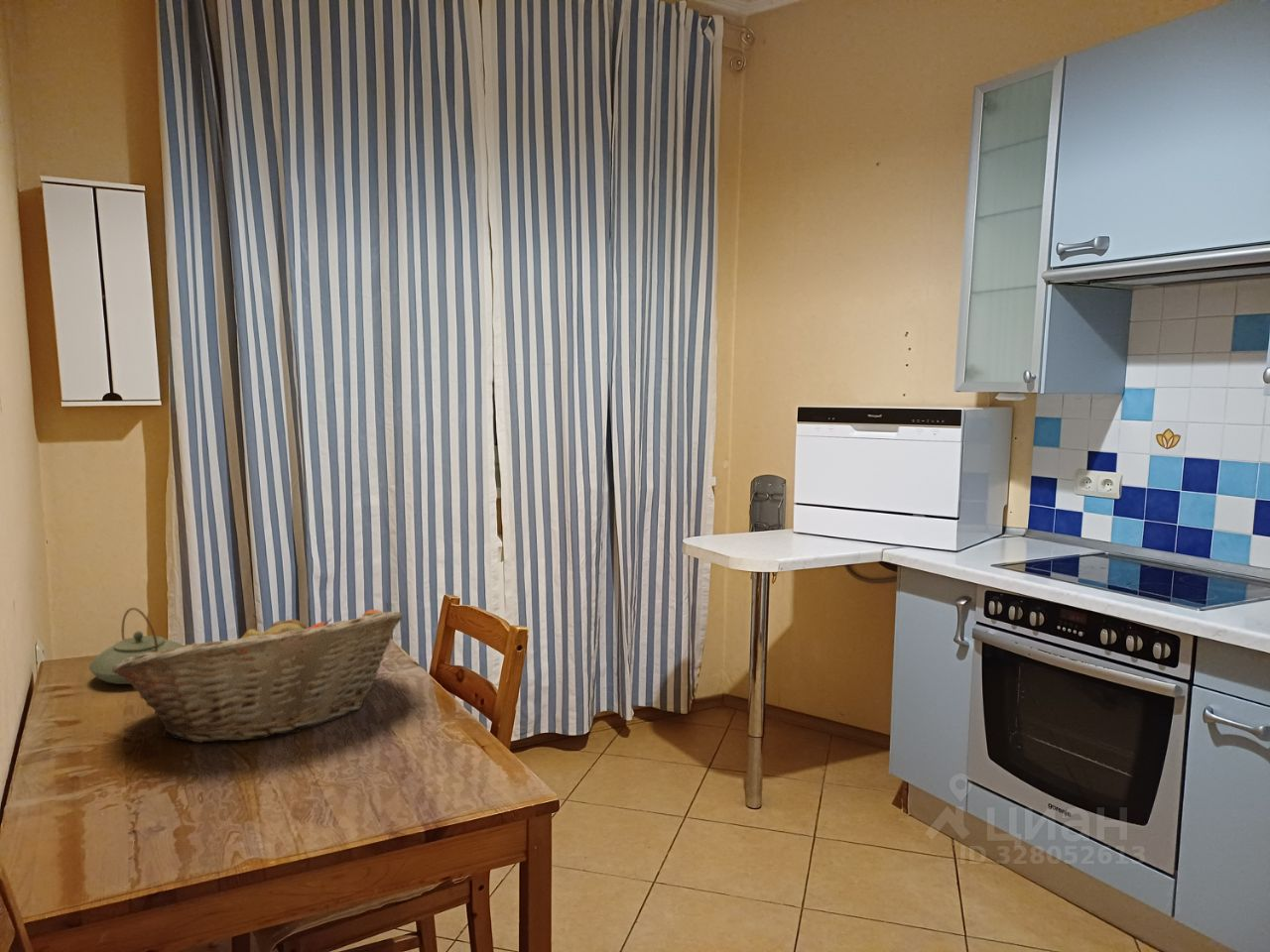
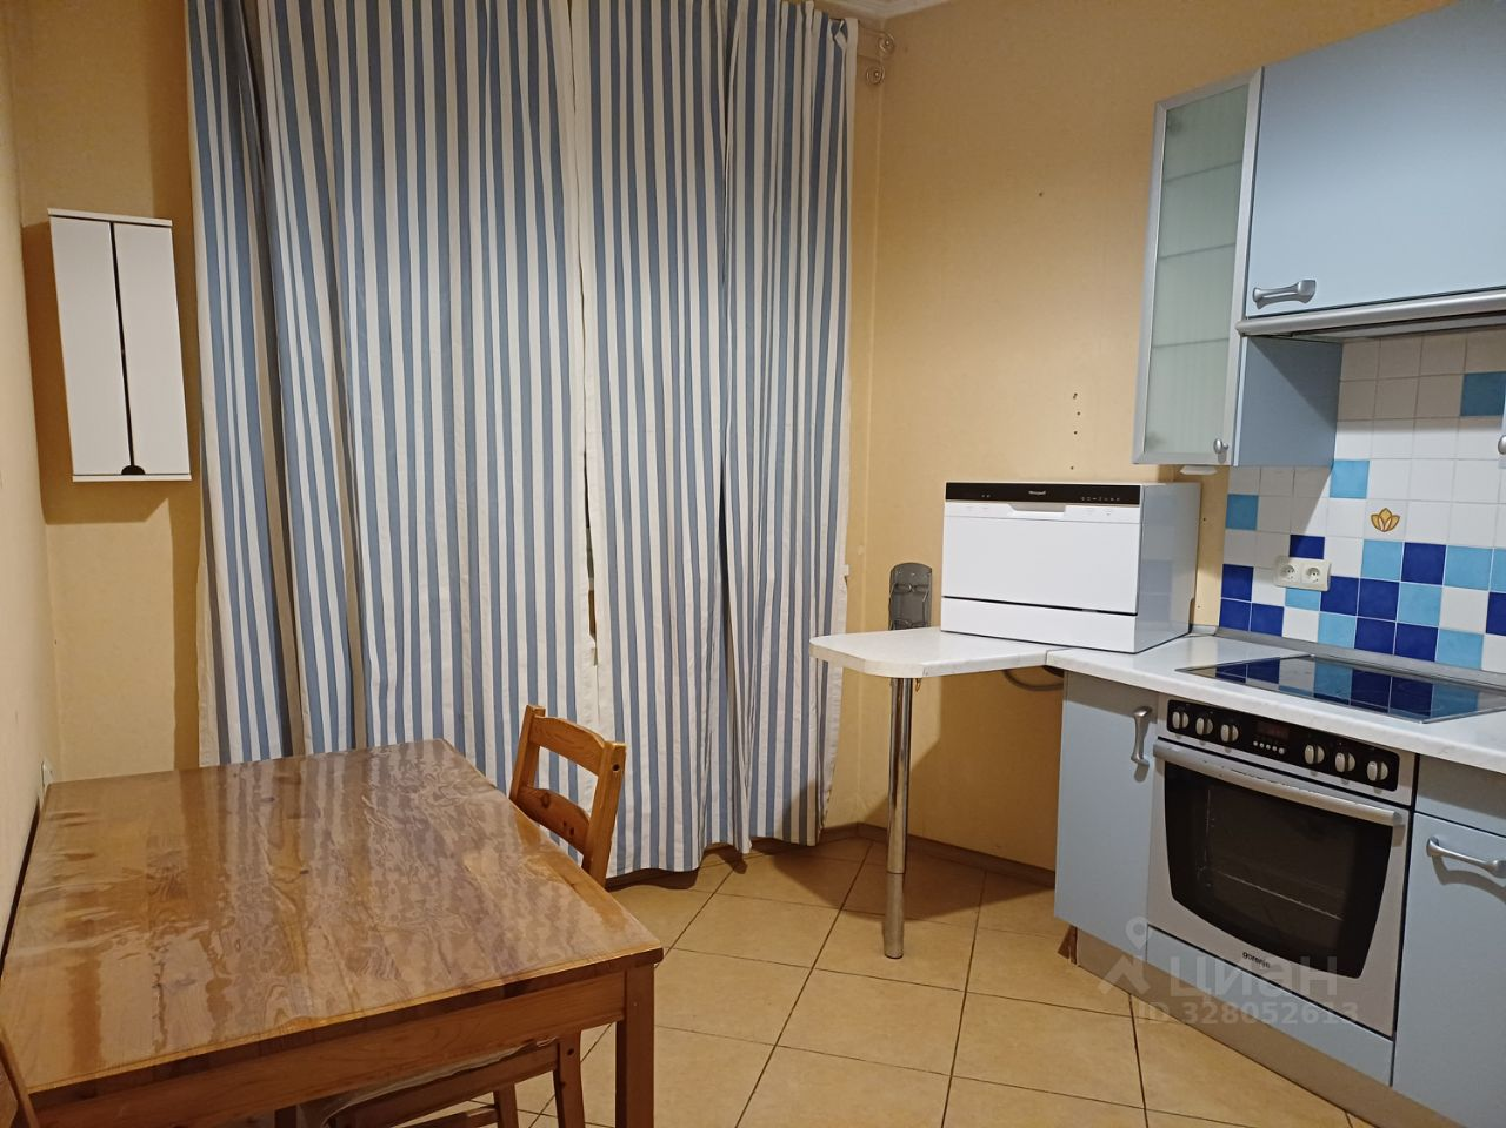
- teapot [87,607,185,685]
- fruit basket [112,609,404,744]
